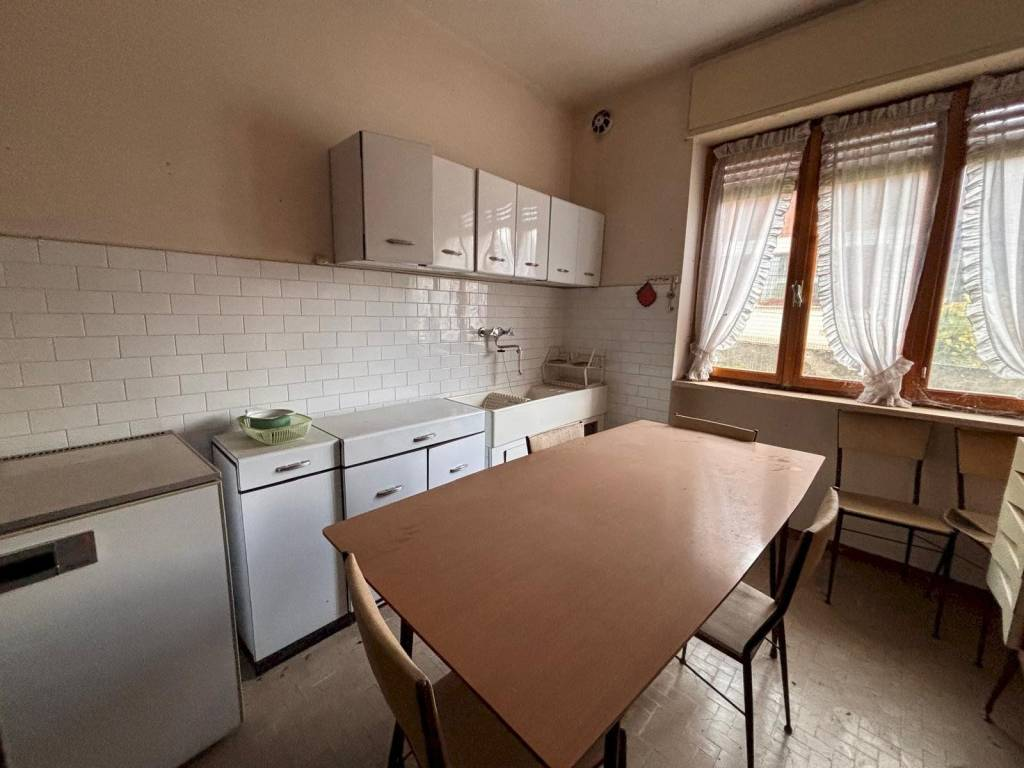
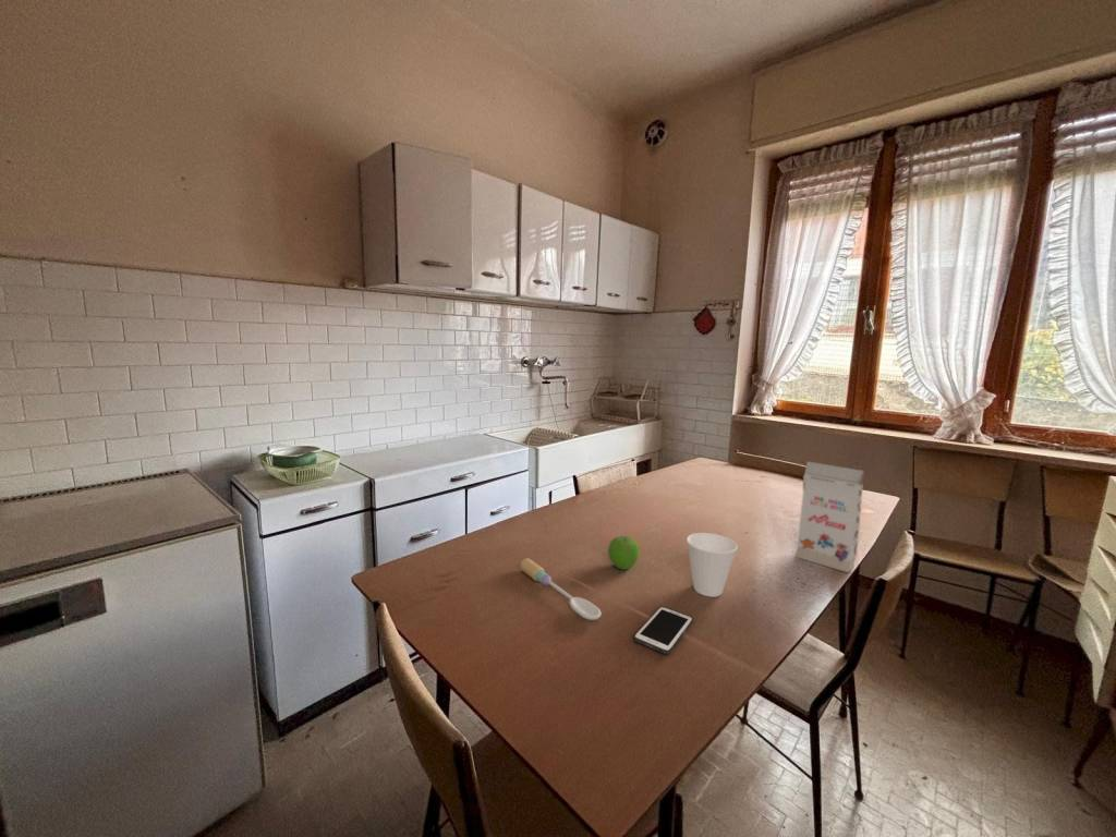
+ fruit [607,535,641,571]
+ cell phone [633,605,694,655]
+ spoon [519,557,603,621]
+ gift box [796,461,865,574]
+ cup [686,532,739,598]
